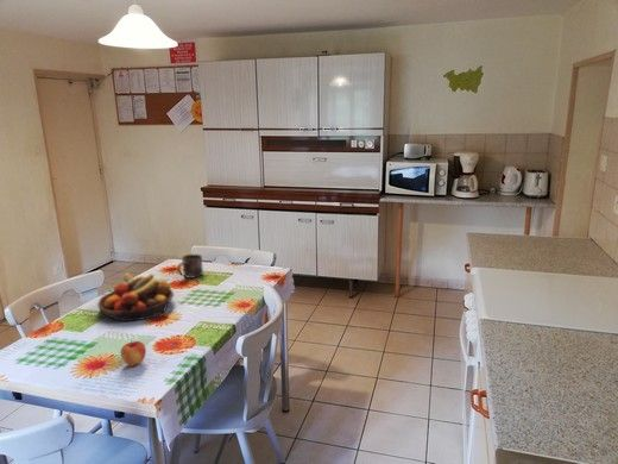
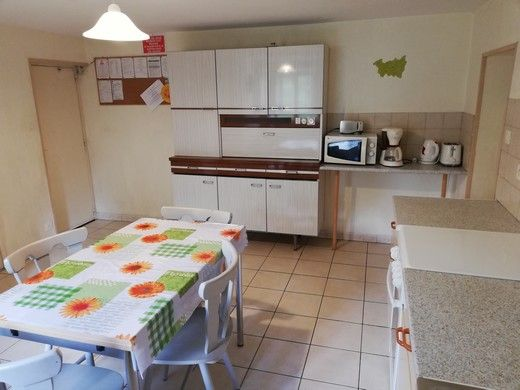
- fruit bowl [96,271,175,322]
- mug [176,253,204,280]
- apple [120,338,147,368]
